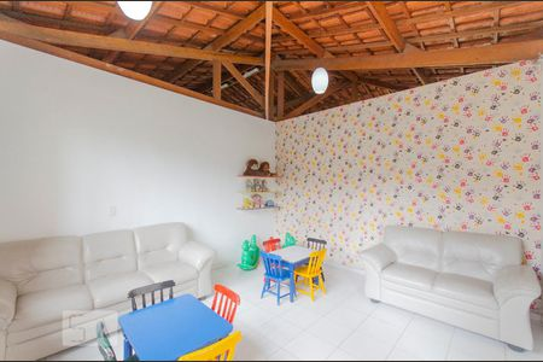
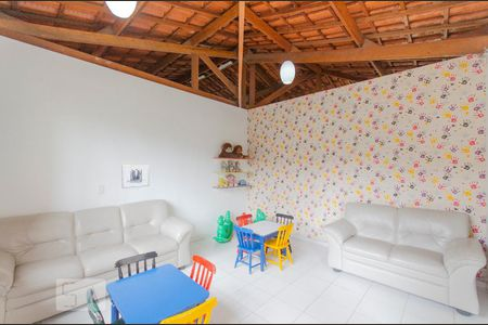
+ wall art [120,164,151,190]
